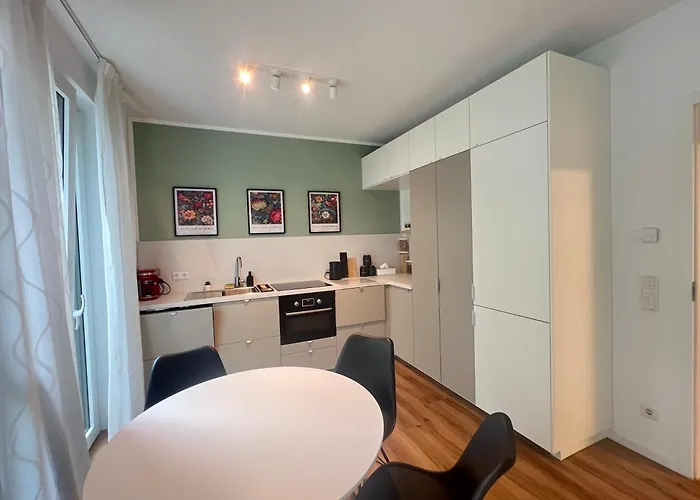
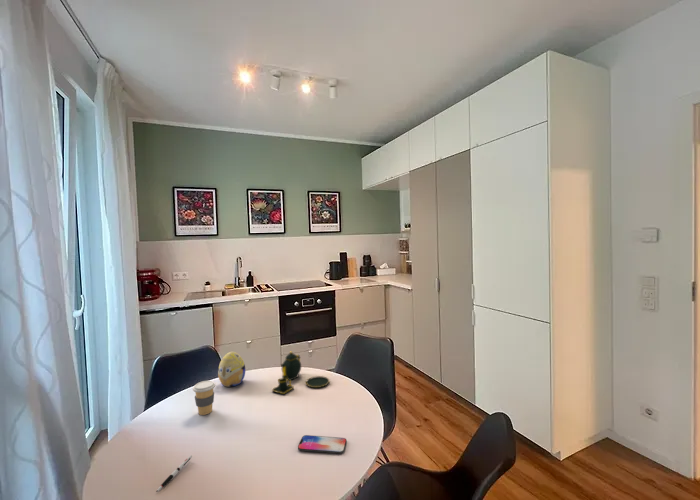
+ smartphone [297,434,347,454]
+ pen [155,454,193,493]
+ coffee cup [192,380,216,416]
+ teapot [271,351,330,395]
+ decorative egg [217,351,246,388]
